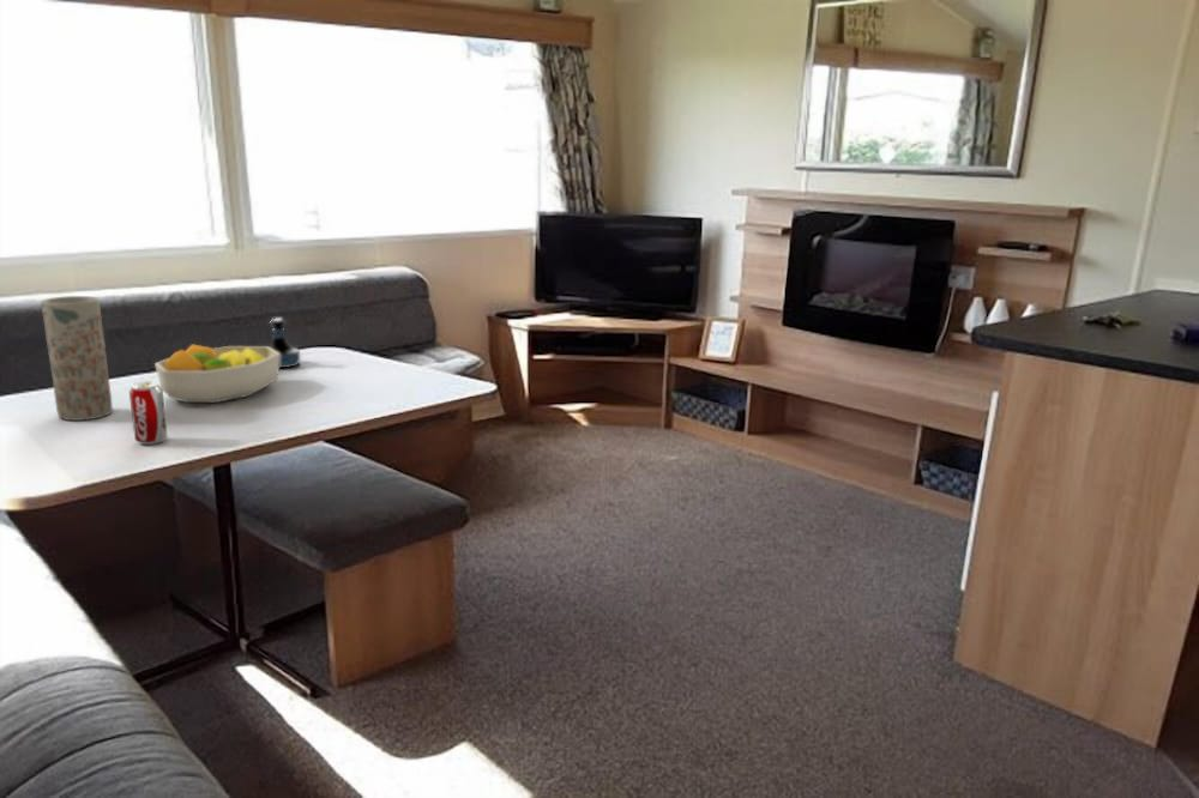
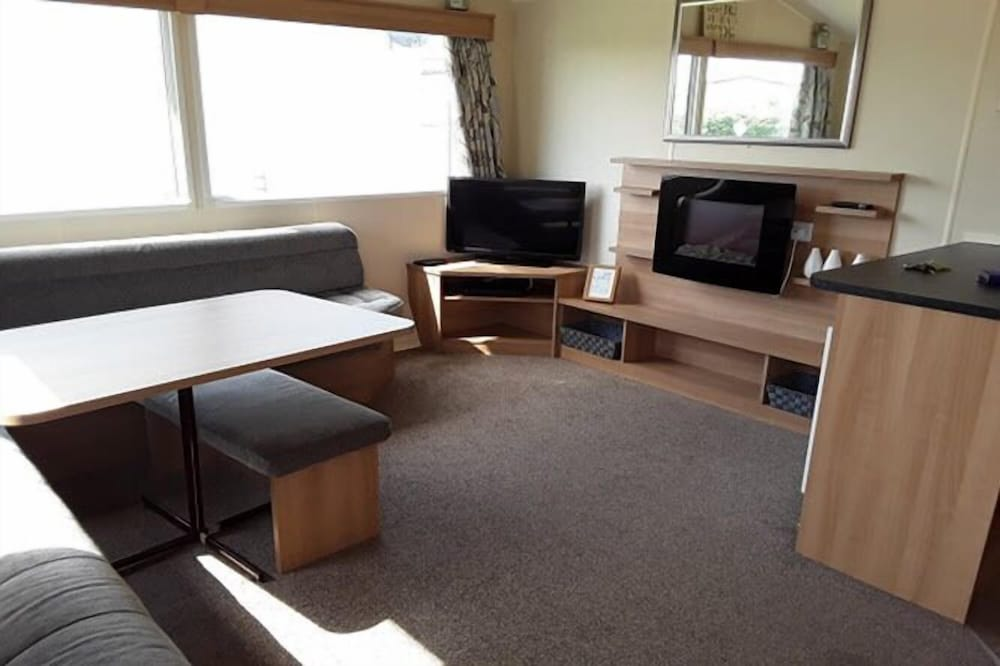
- beverage can [128,380,169,446]
- vase [40,295,114,422]
- fruit bowl [153,343,281,404]
- tequila bottle [269,318,302,369]
